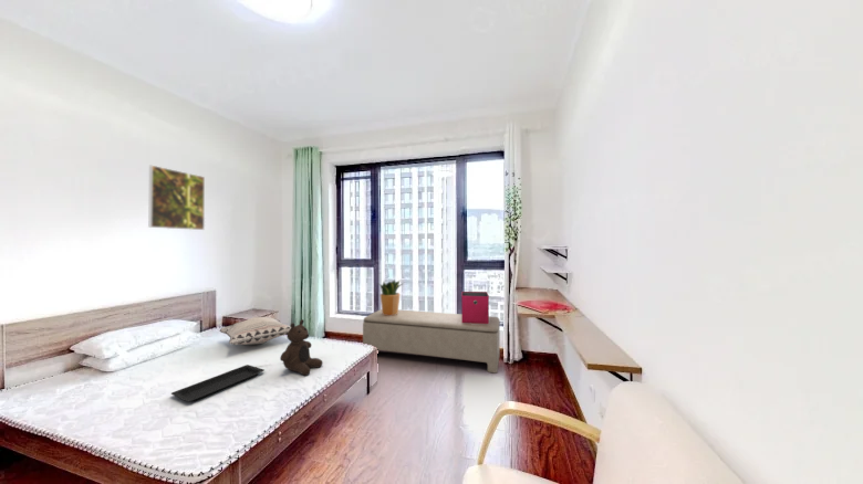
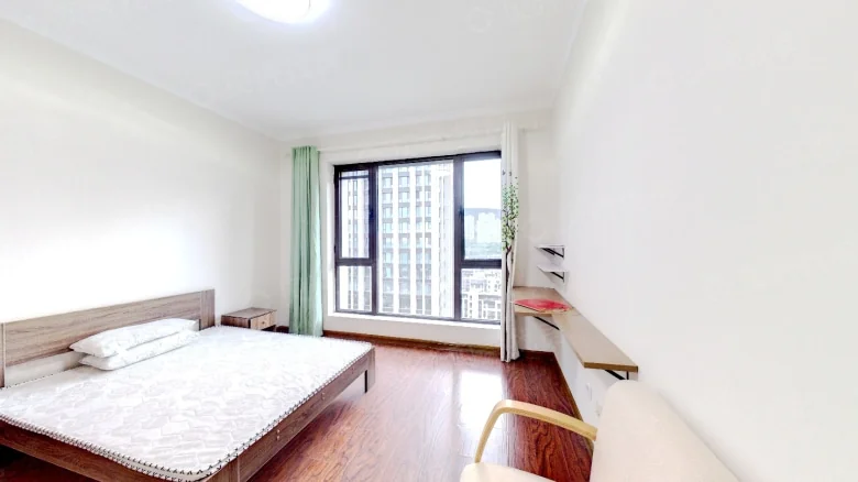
- serving tray [170,364,266,402]
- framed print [147,165,206,231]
- storage bin [460,291,490,324]
- teddy bear [279,318,324,377]
- bench [362,308,501,375]
- potted plant [376,278,407,316]
- decorative pillow [218,316,291,346]
